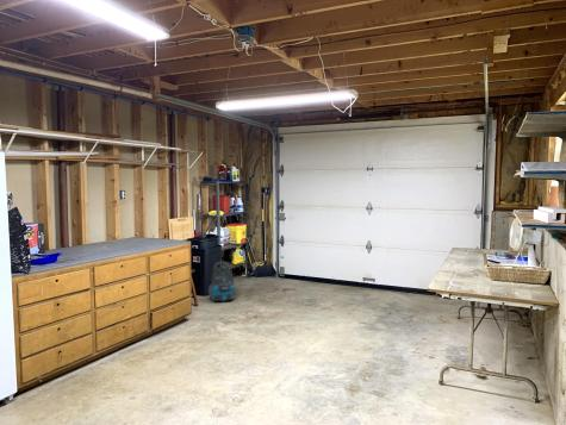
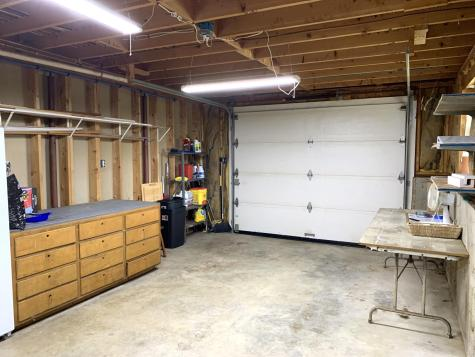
- vacuum cleaner [207,261,236,302]
